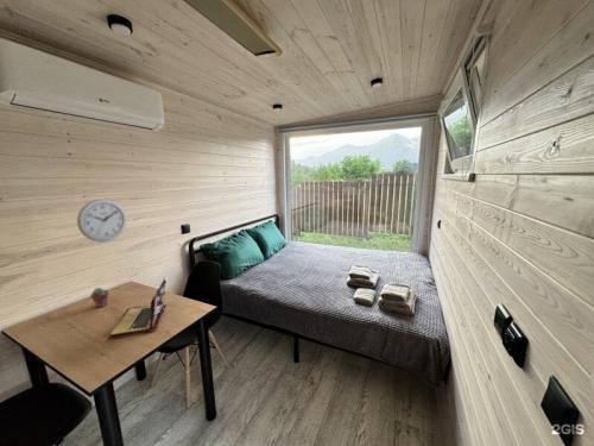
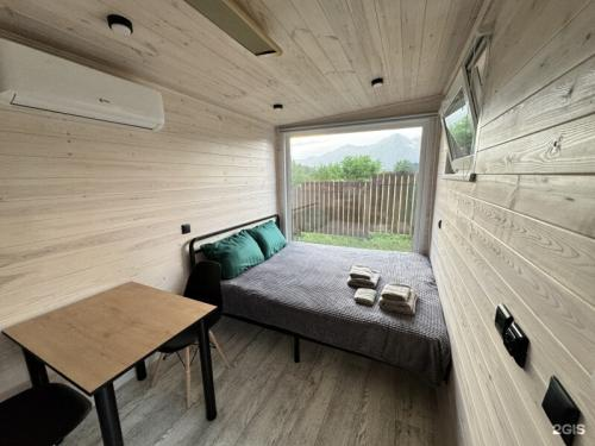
- laptop [108,278,168,338]
- potted succulent [89,287,110,308]
- wall clock [76,197,128,243]
